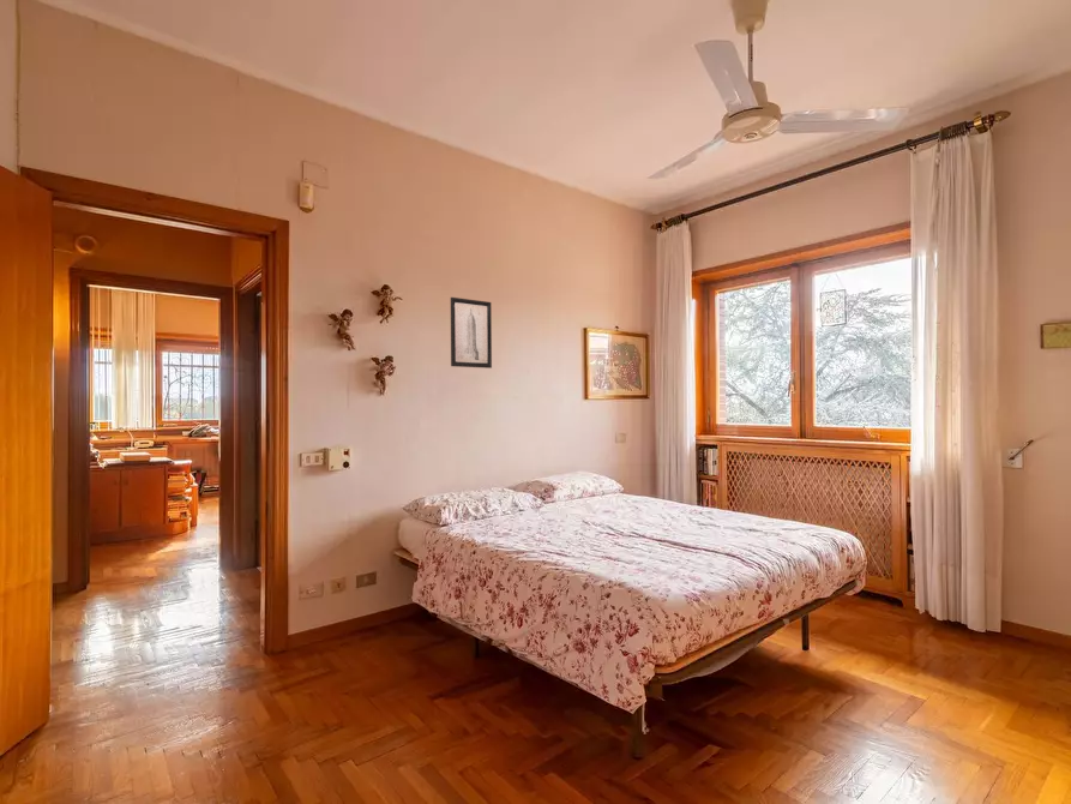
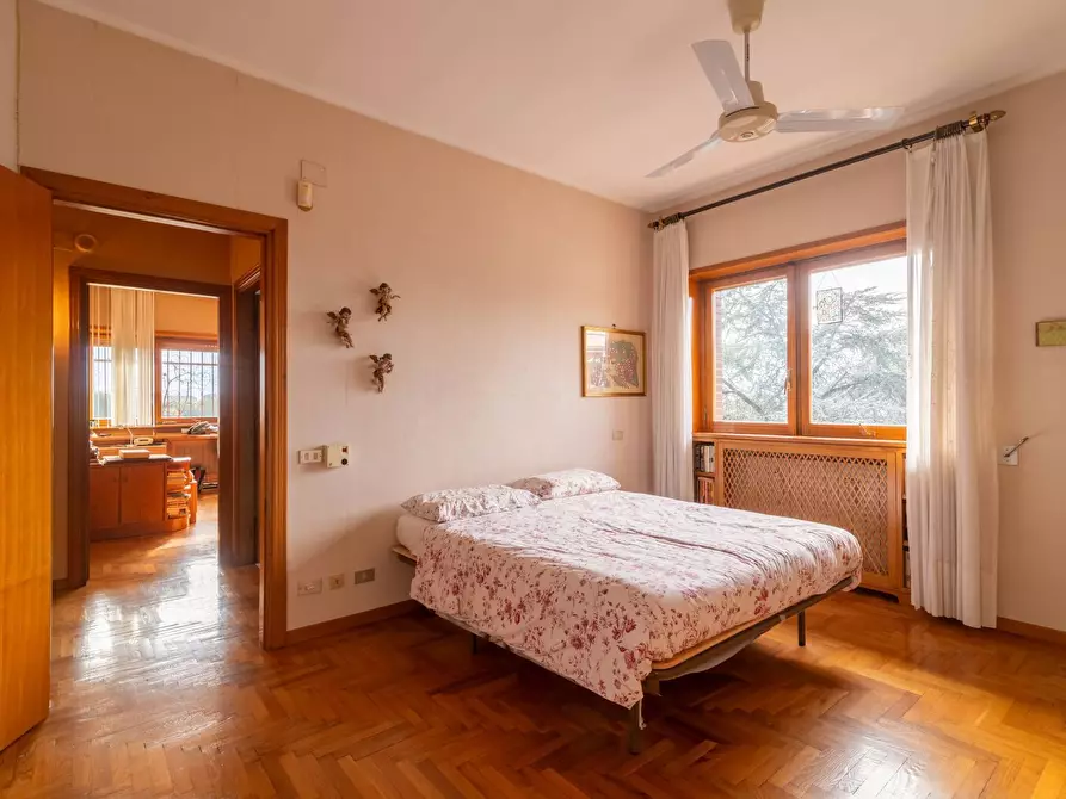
- wall art [450,296,493,370]
